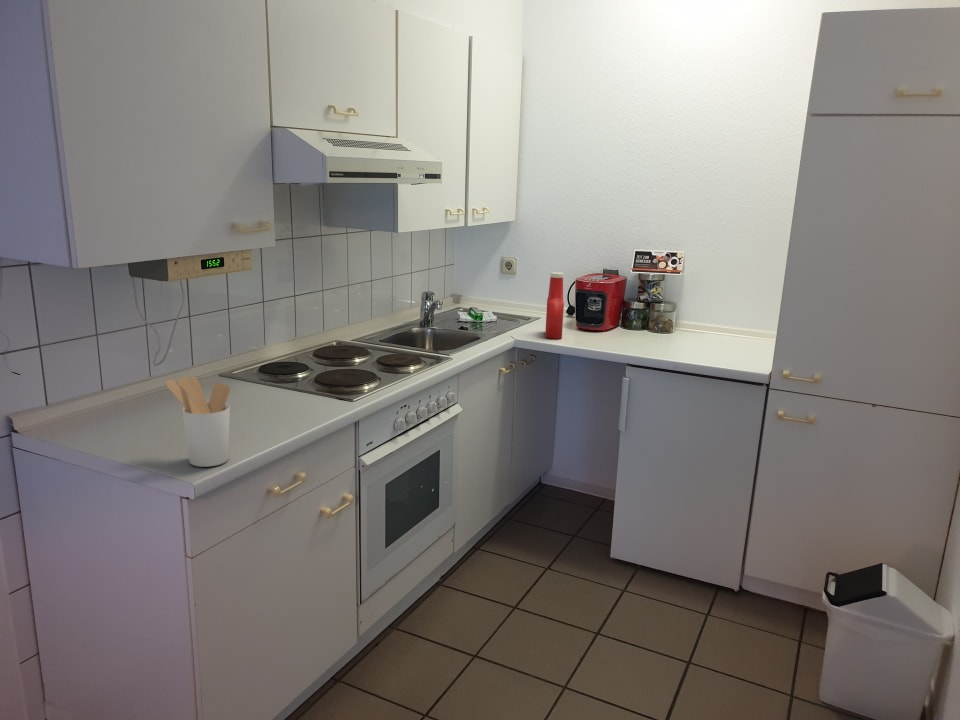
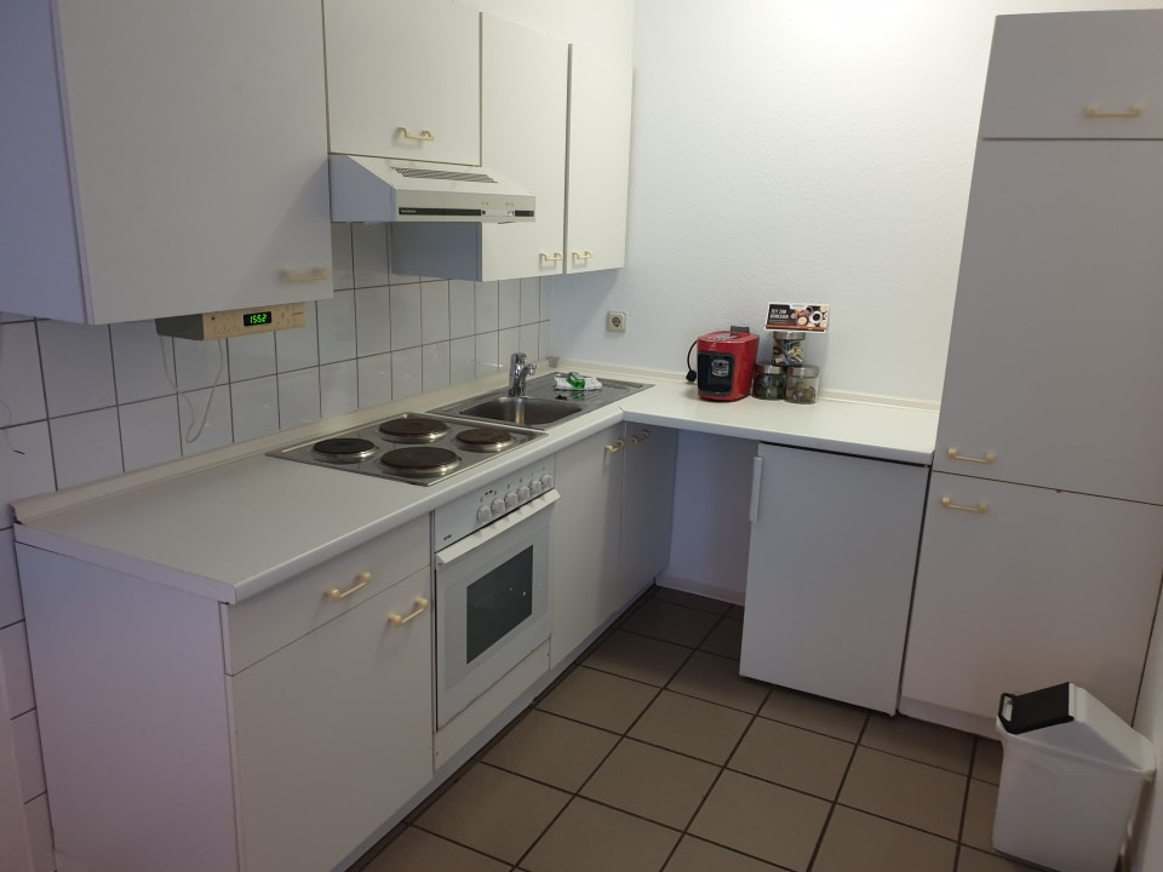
- utensil holder [165,375,231,468]
- soap bottle [544,271,565,340]
